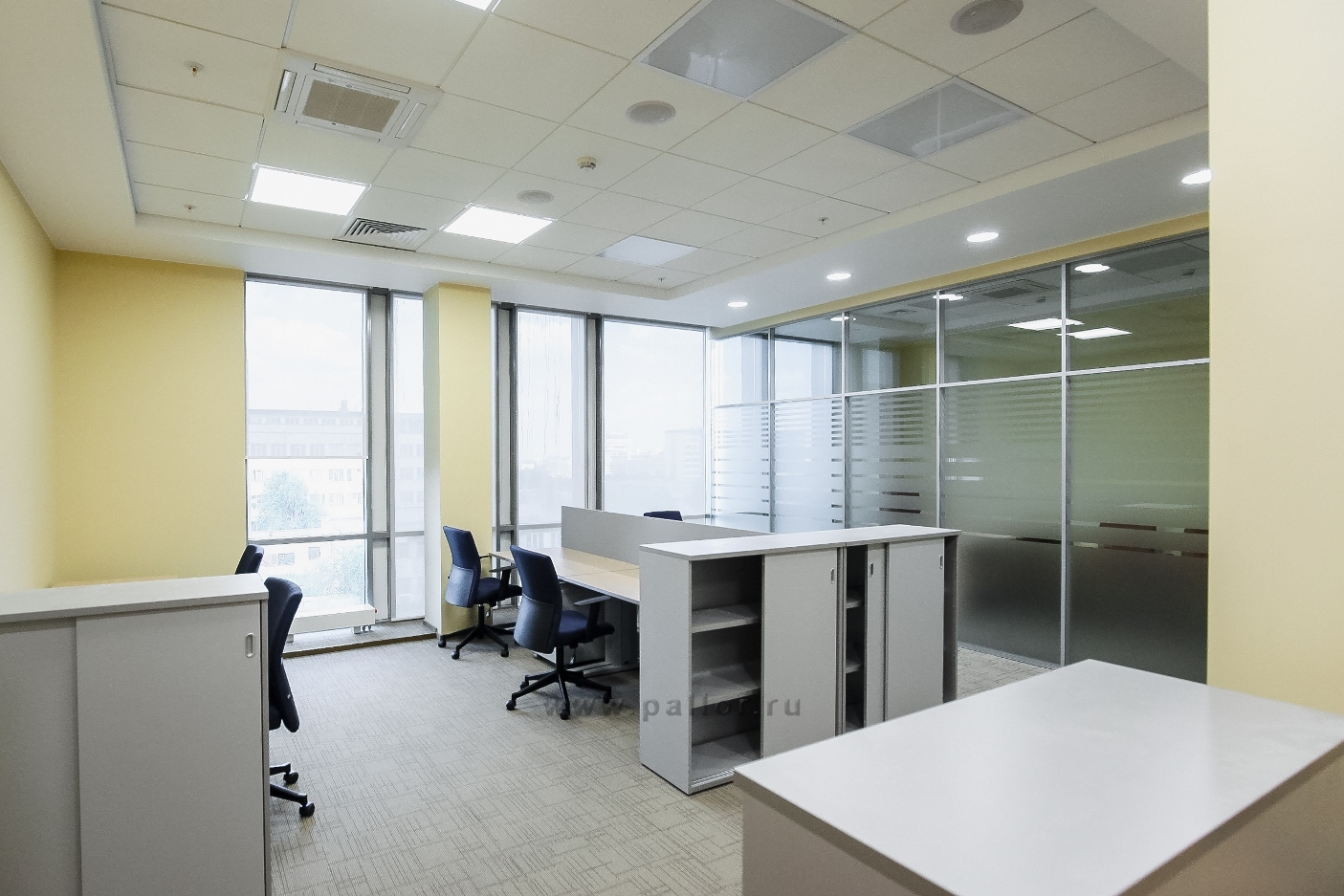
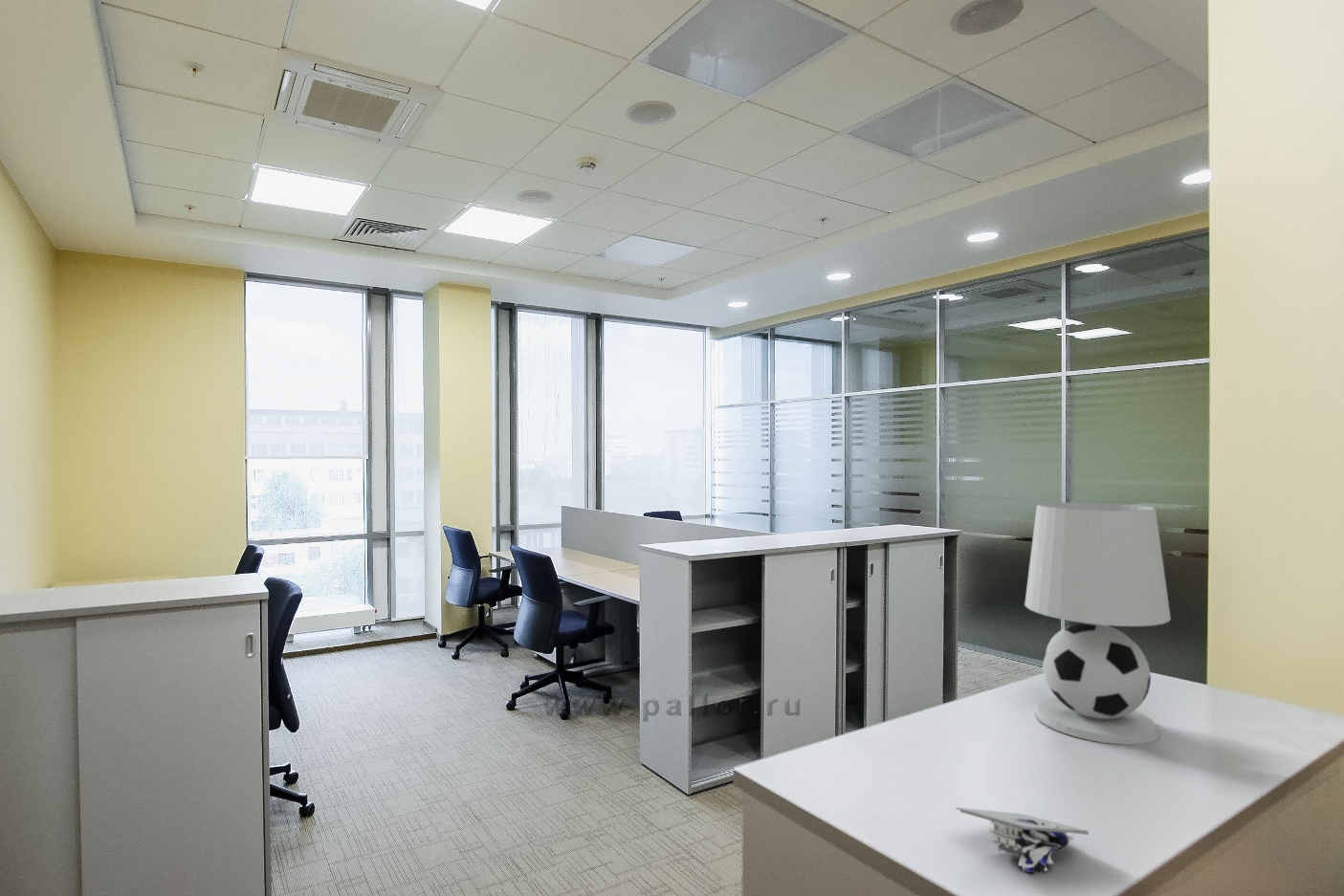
+ table lamp [1024,501,1172,746]
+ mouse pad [955,806,1090,874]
